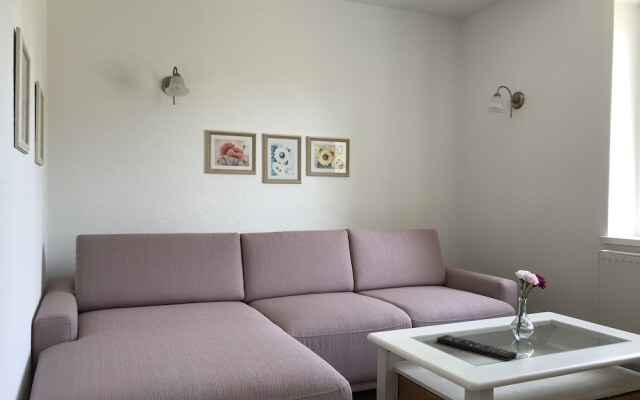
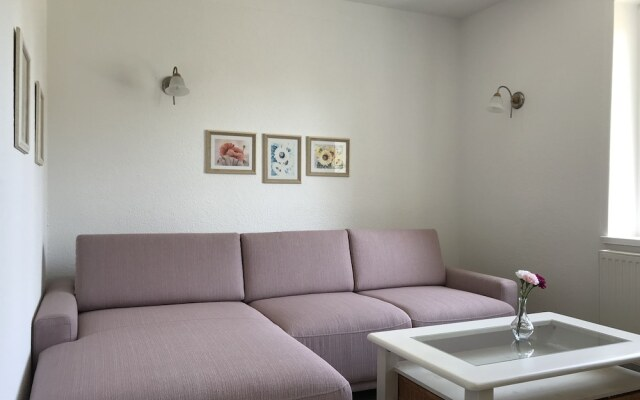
- remote control [436,334,518,362]
